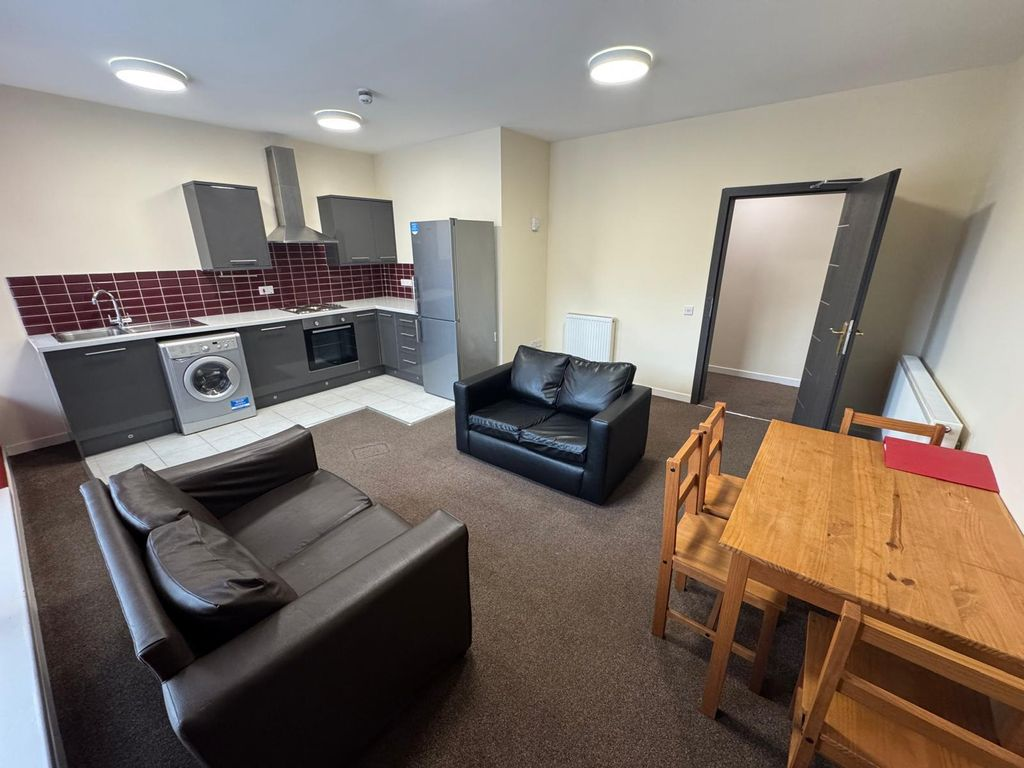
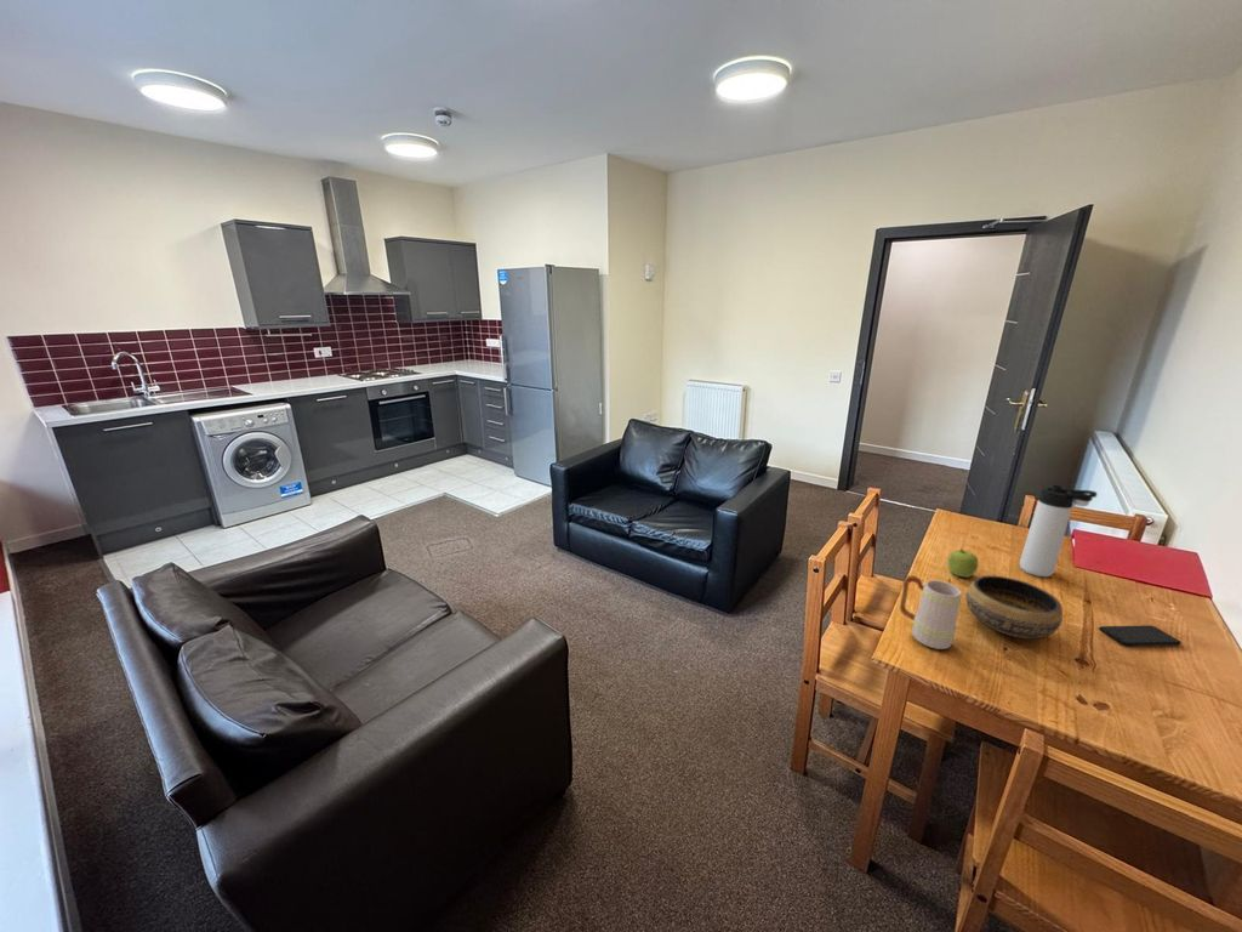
+ mug [899,574,963,650]
+ fruit [946,547,979,579]
+ smartphone [1099,624,1183,647]
+ bowl [964,574,1064,640]
+ thermos bottle [1019,484,1098,578]
